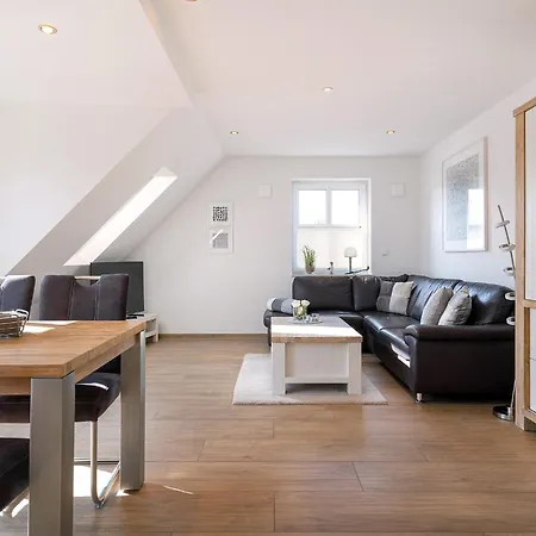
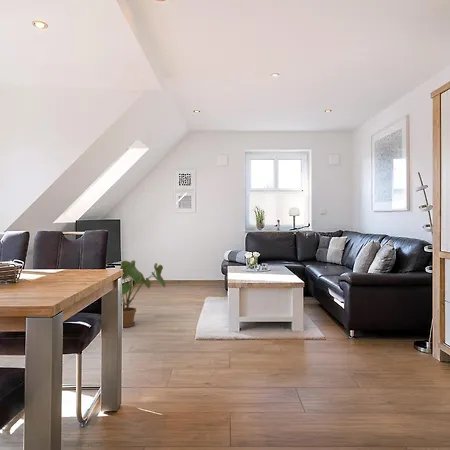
+ house plant [119,259,166,328]
